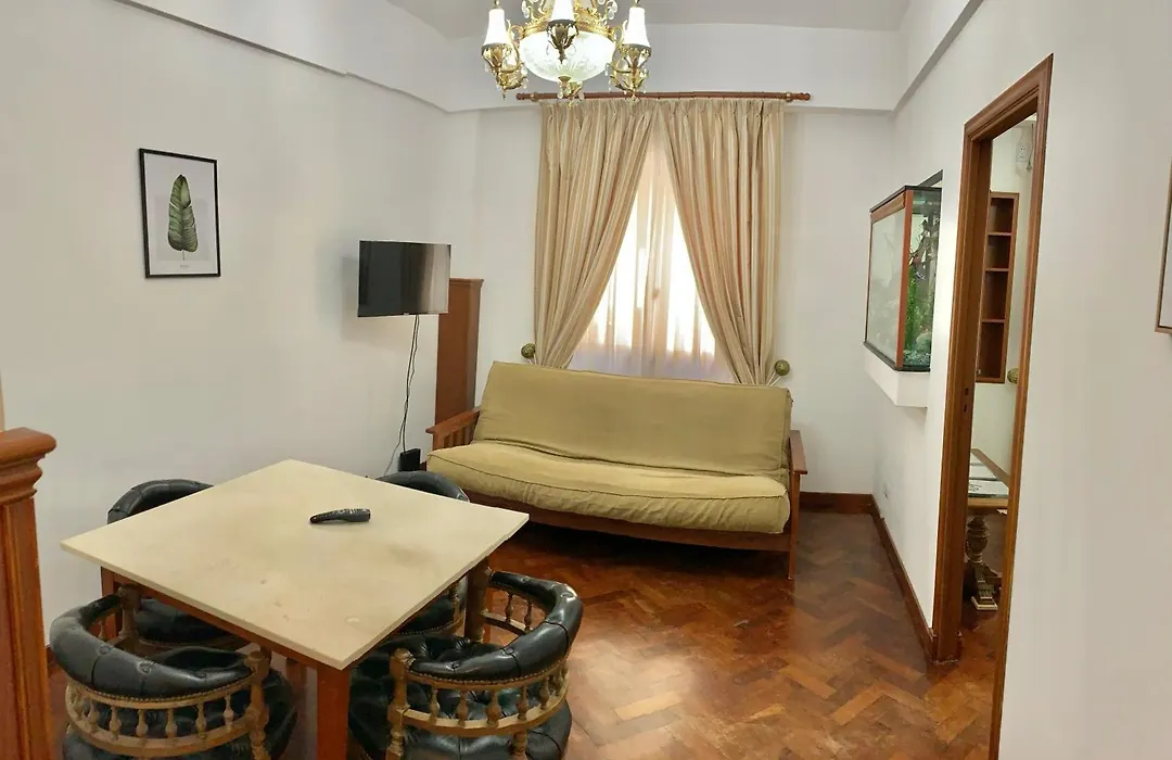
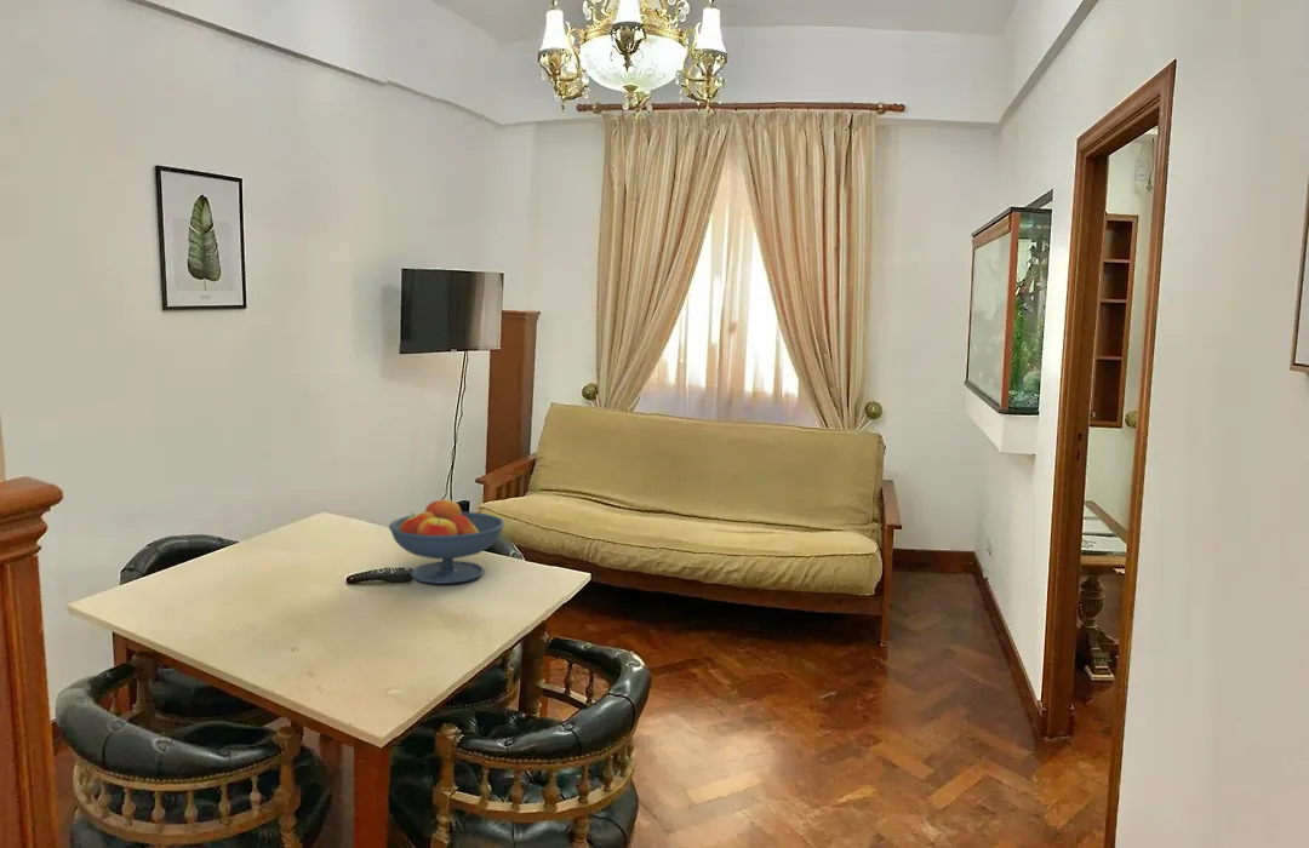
+ fruit bowl [388,497,505,585]
